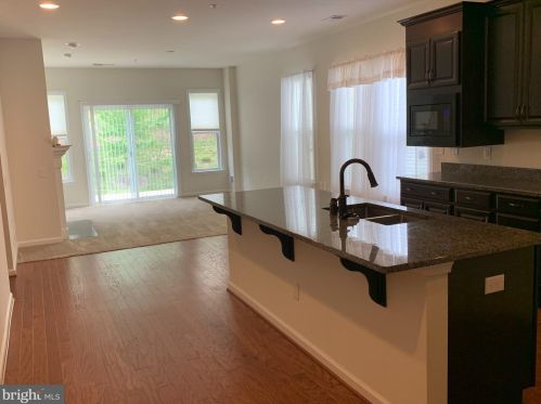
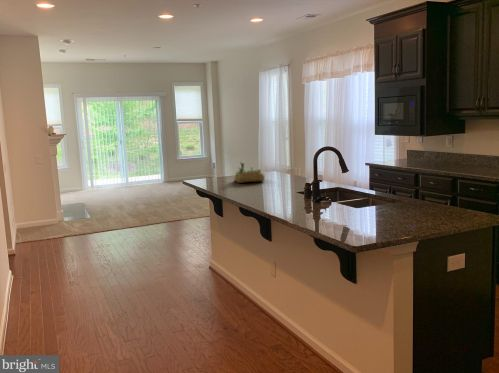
+ succulent planter [233,161,266,184]
